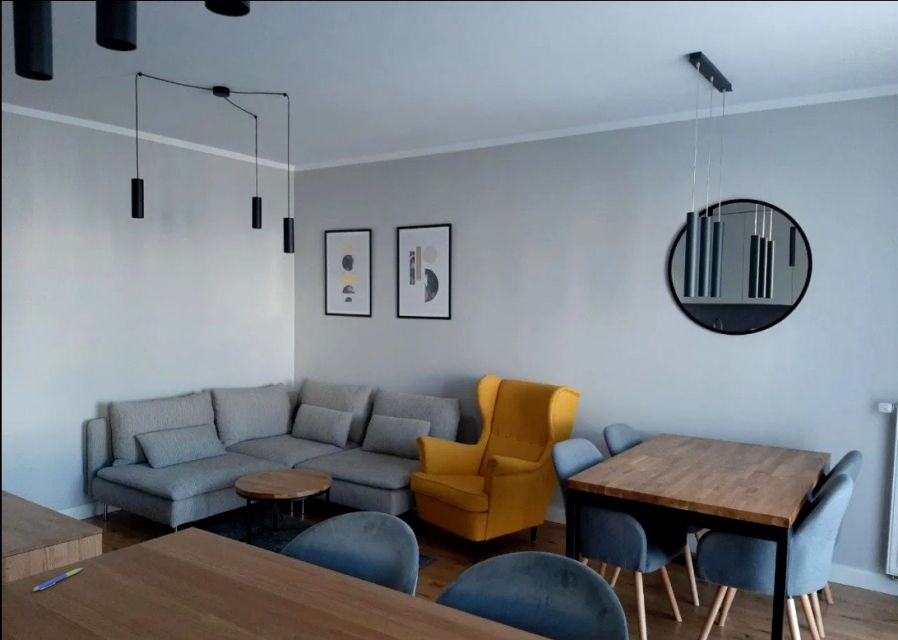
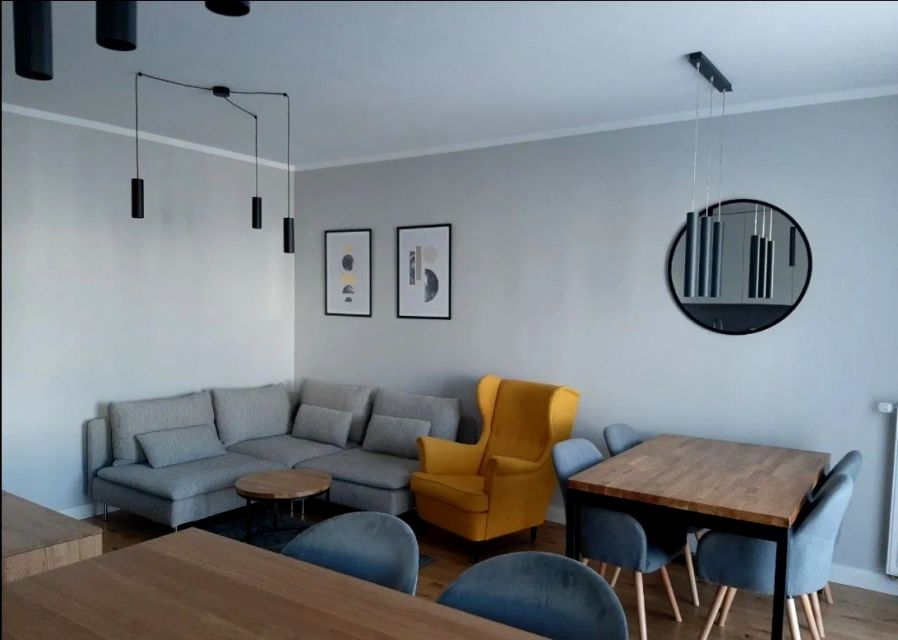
- pen [32,567,84,592]
